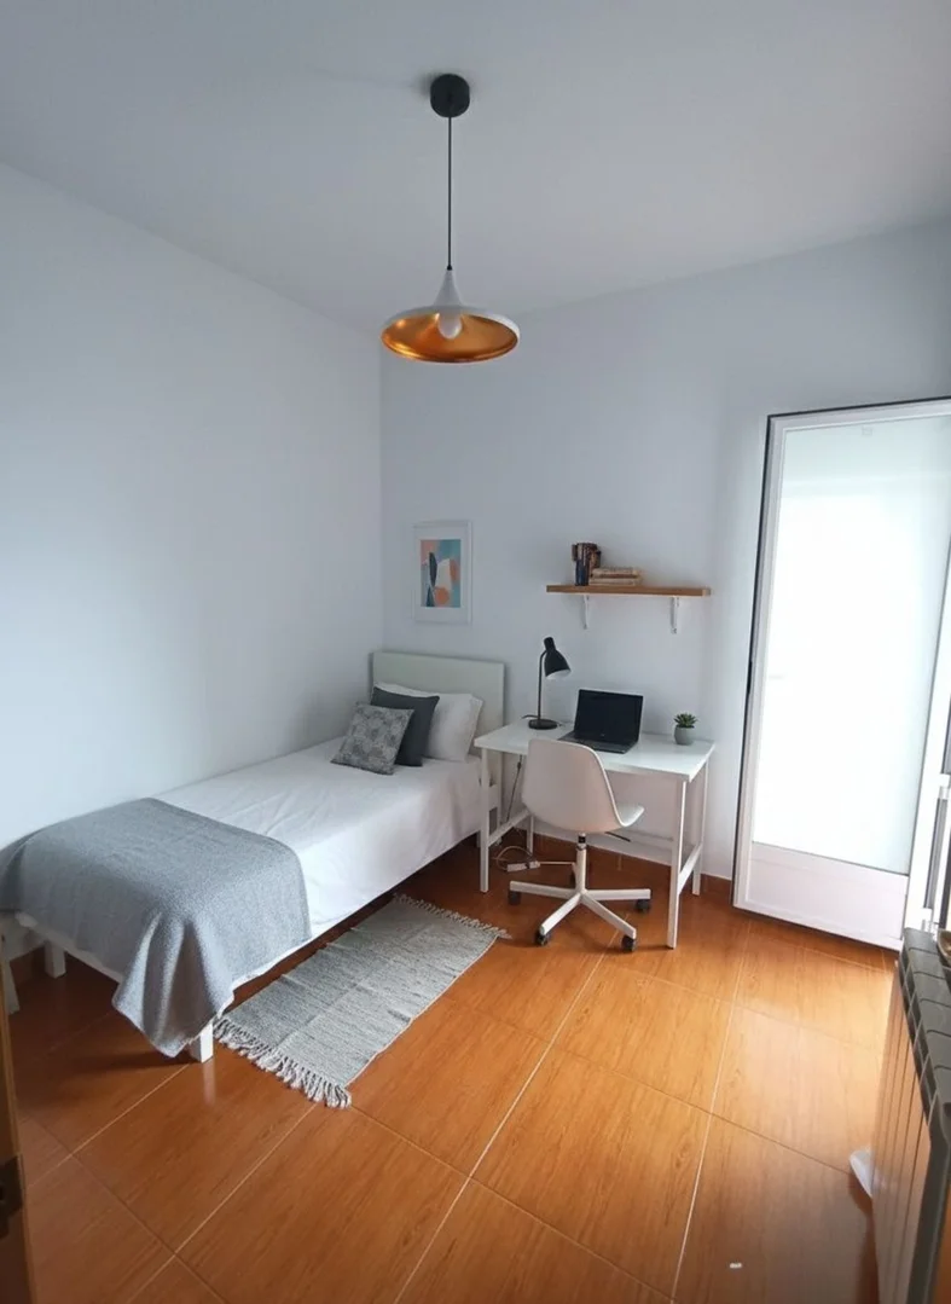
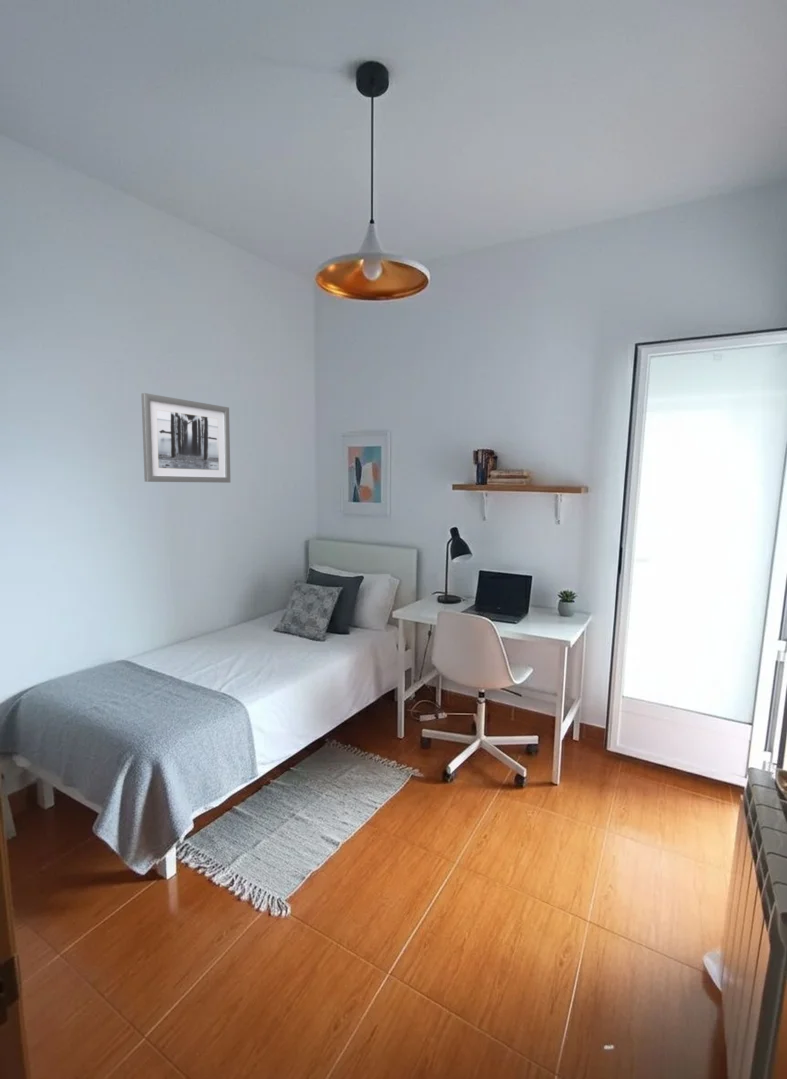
+ wall art [140,392,231,484]
